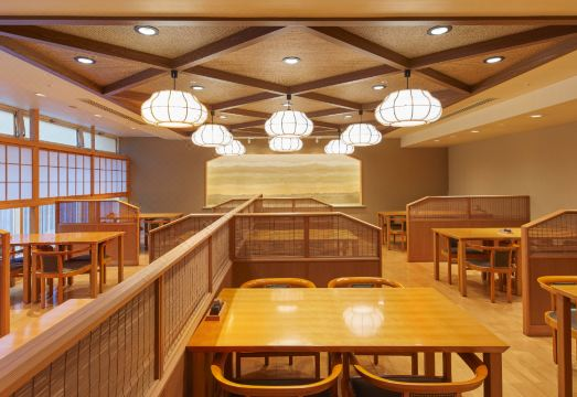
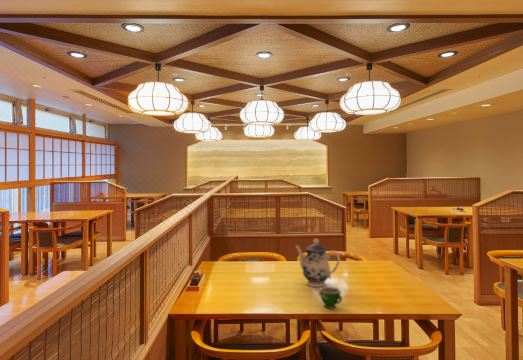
+ teacup [318,286,343,310]
+ teapot [294,238,341,288]
